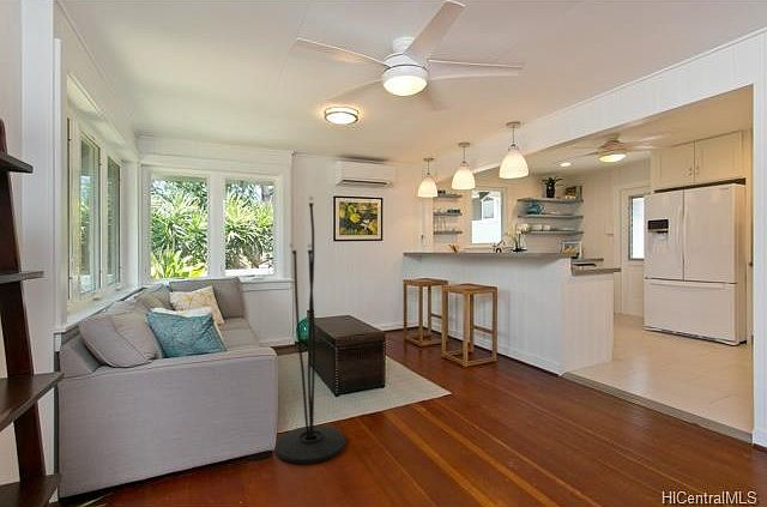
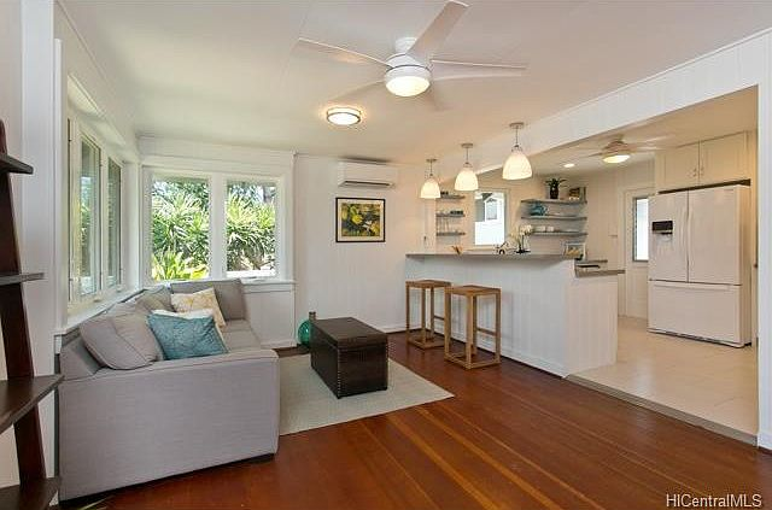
- floor lamp [273,194,348,465]
